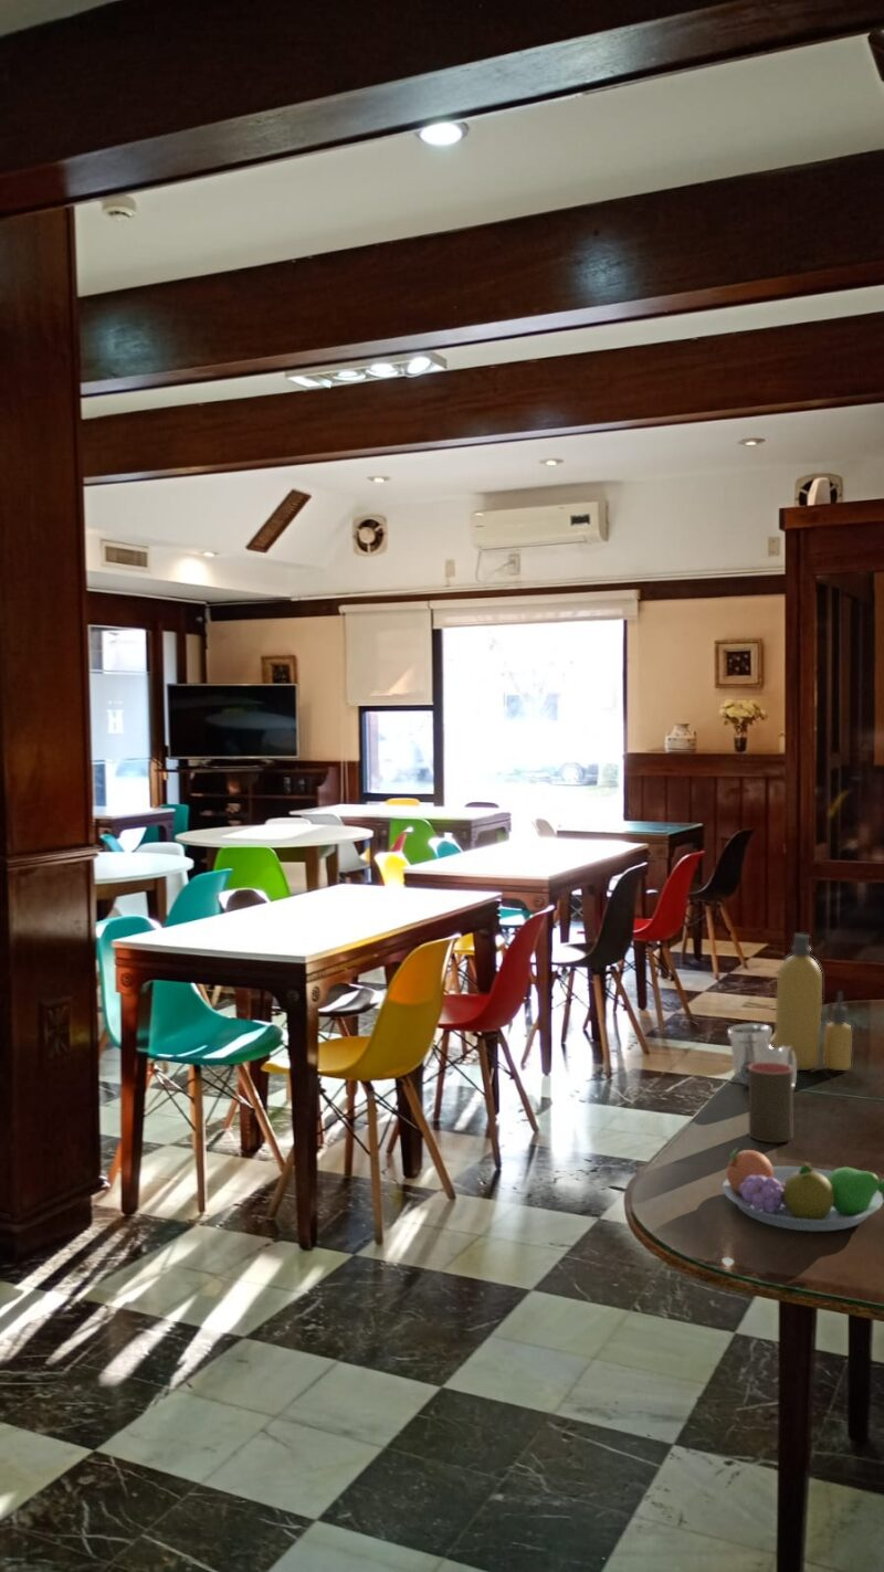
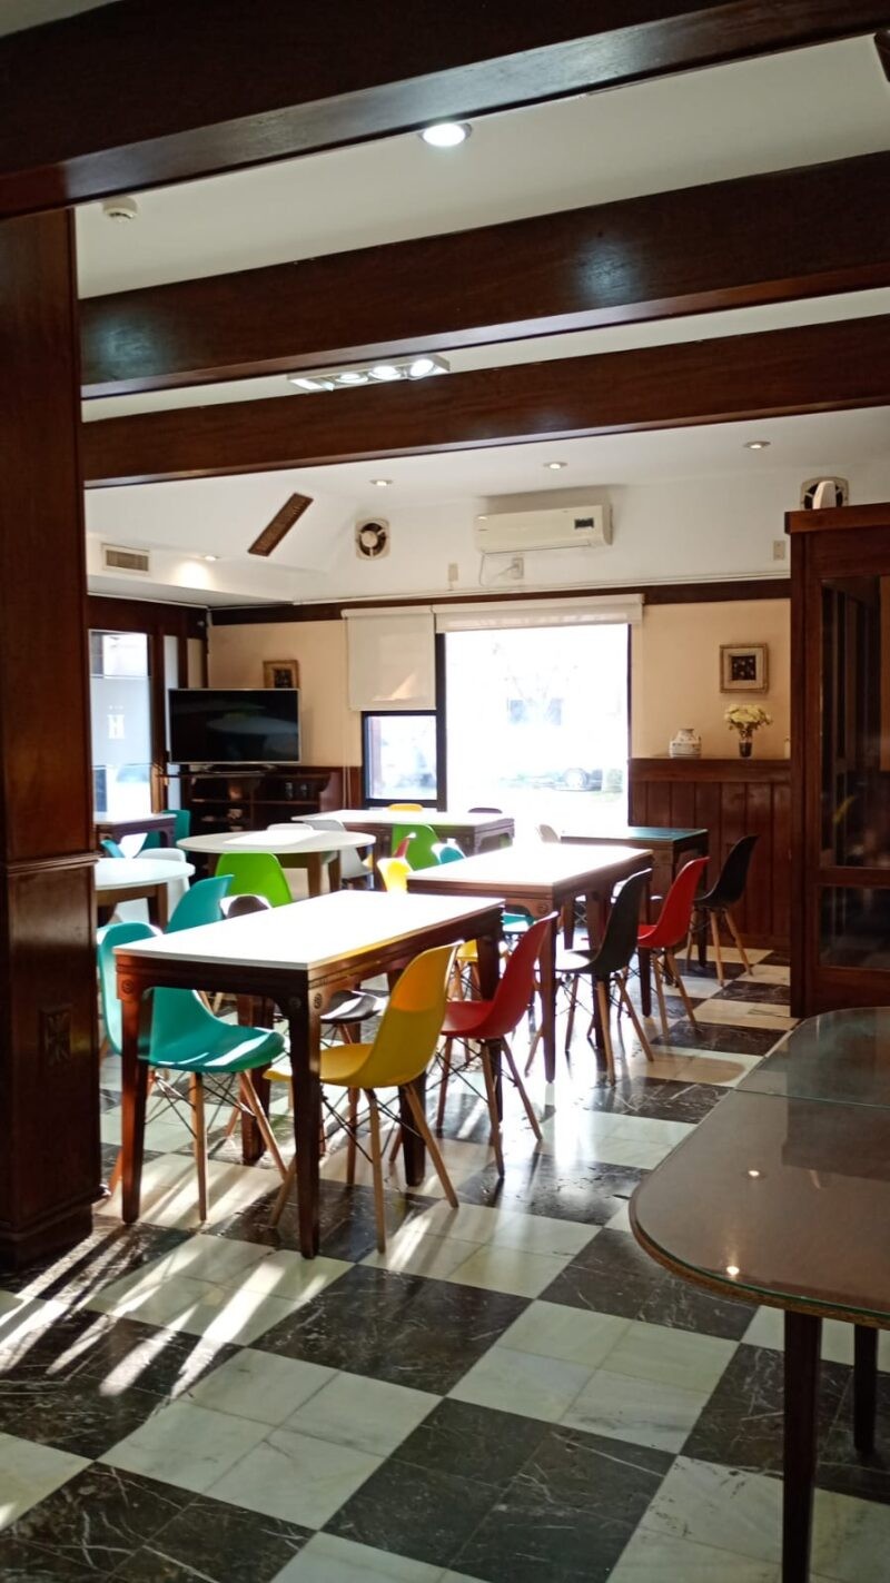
- pipe fitting [726,1022,798,1091]
- cup [748,1063,793,1143]
- bottle [774,933,852,1072]
- fruit bowl [722,1148,884,1232]
